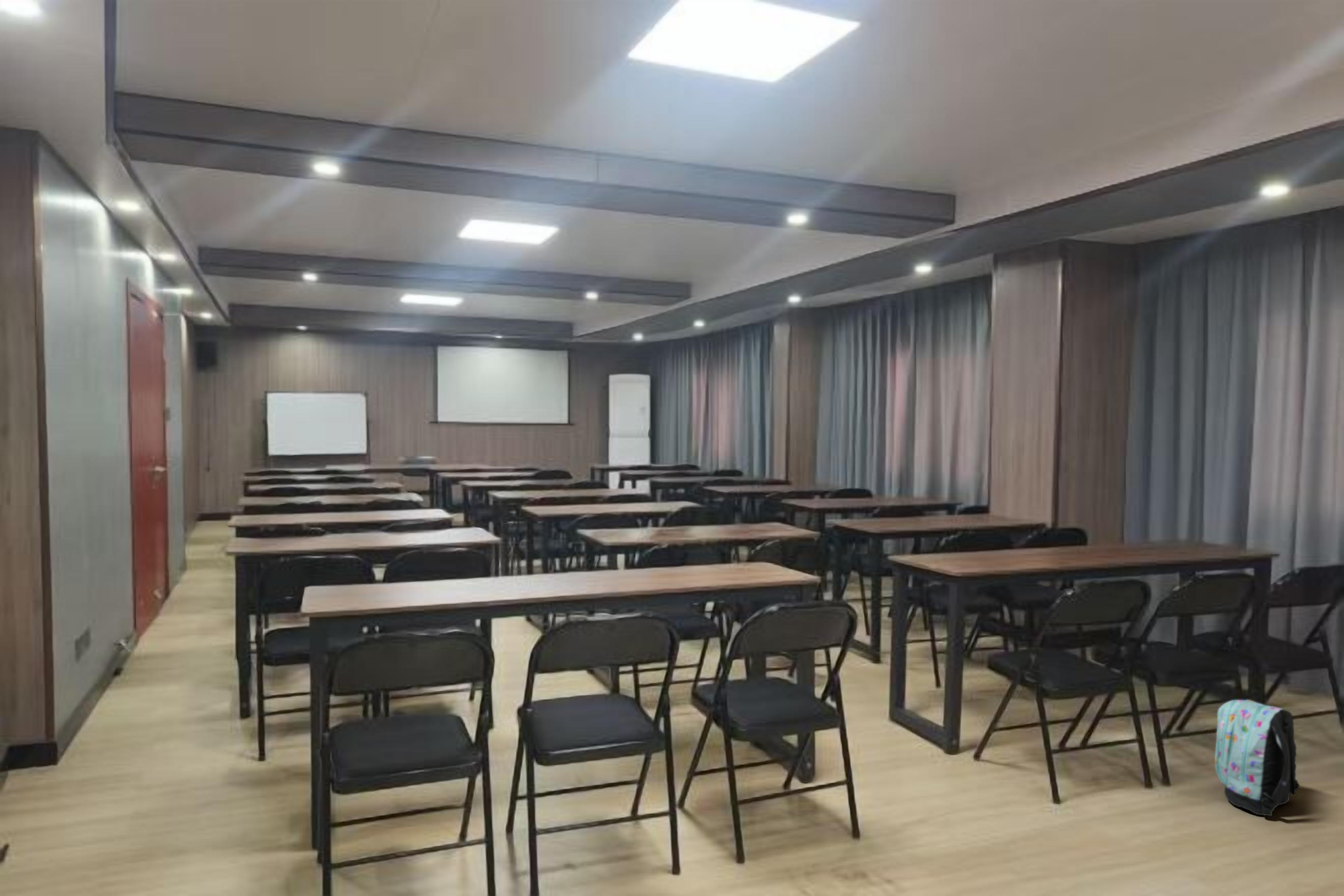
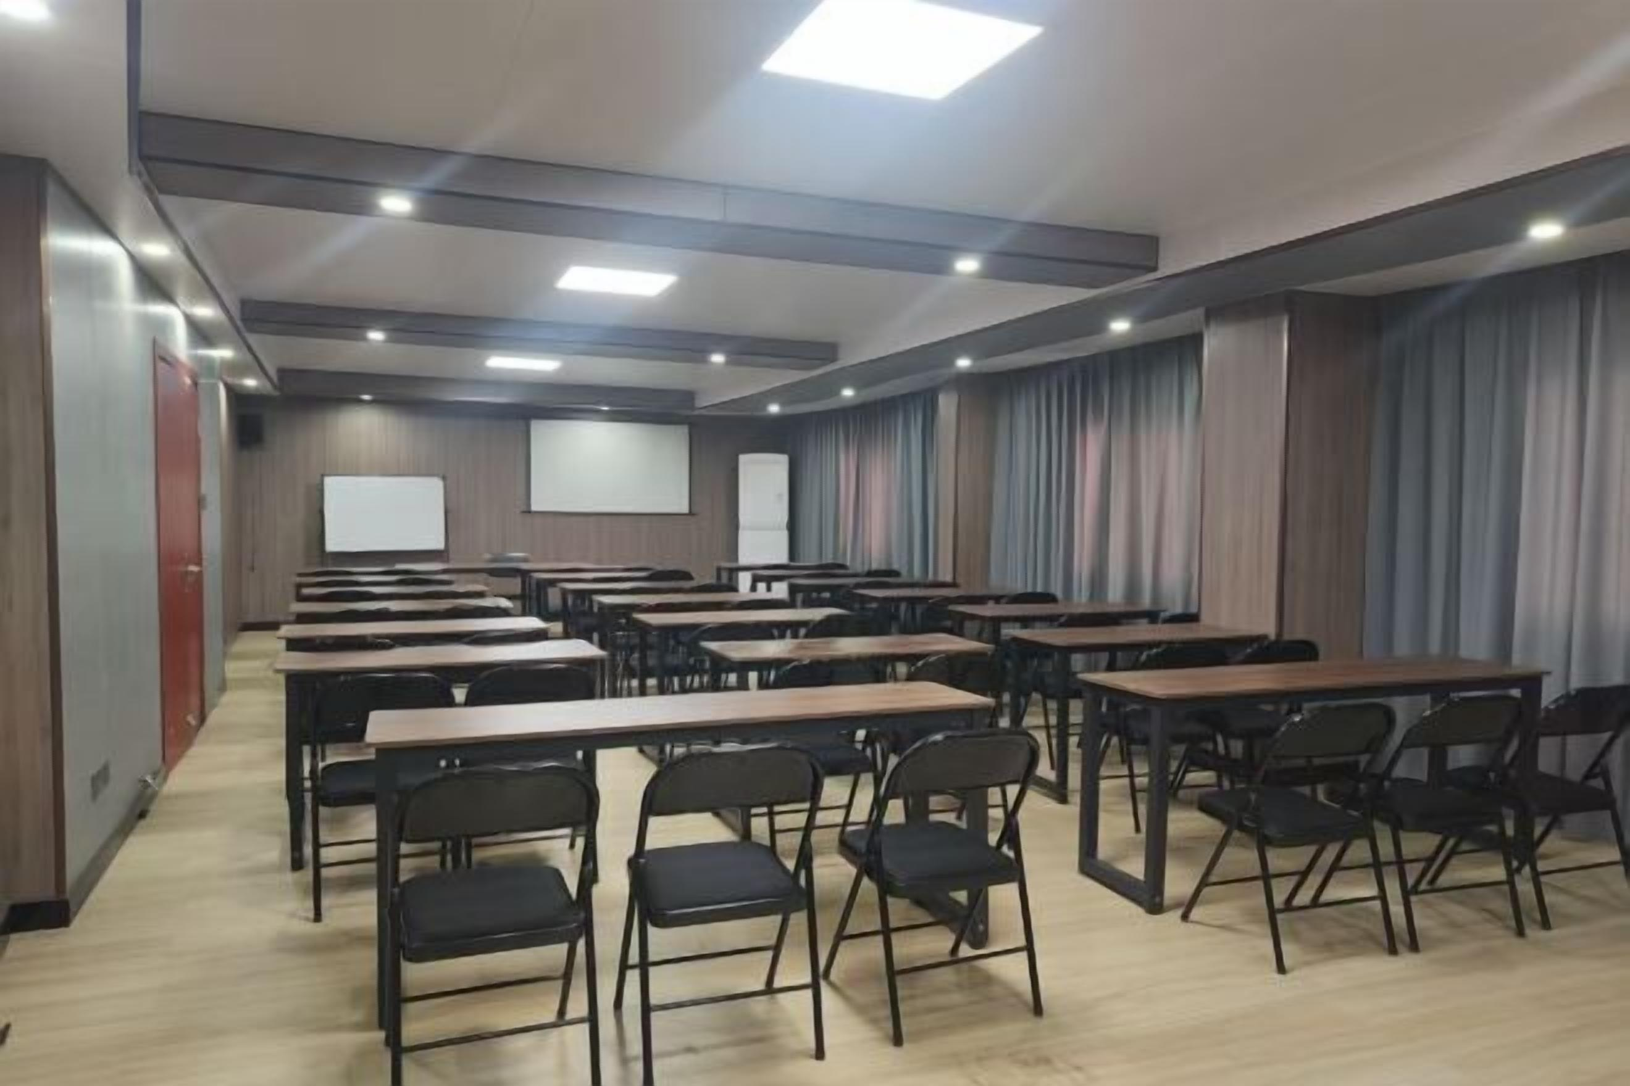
- backpack [1214,699,1300,817]
